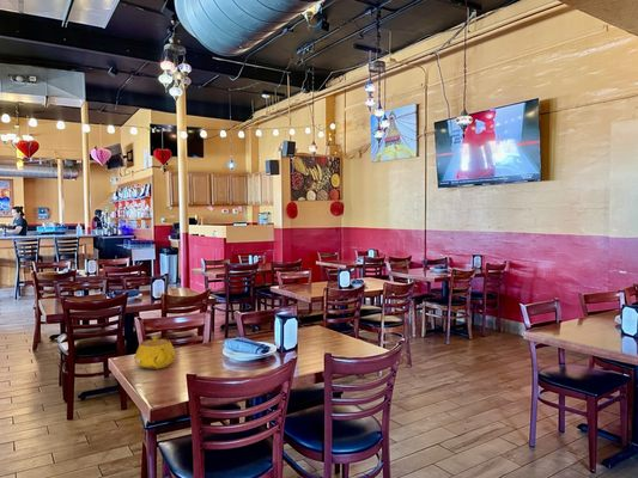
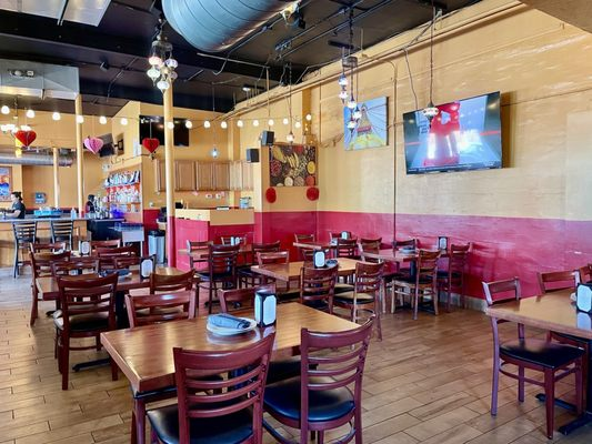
- teapot [134,335,176,370]
